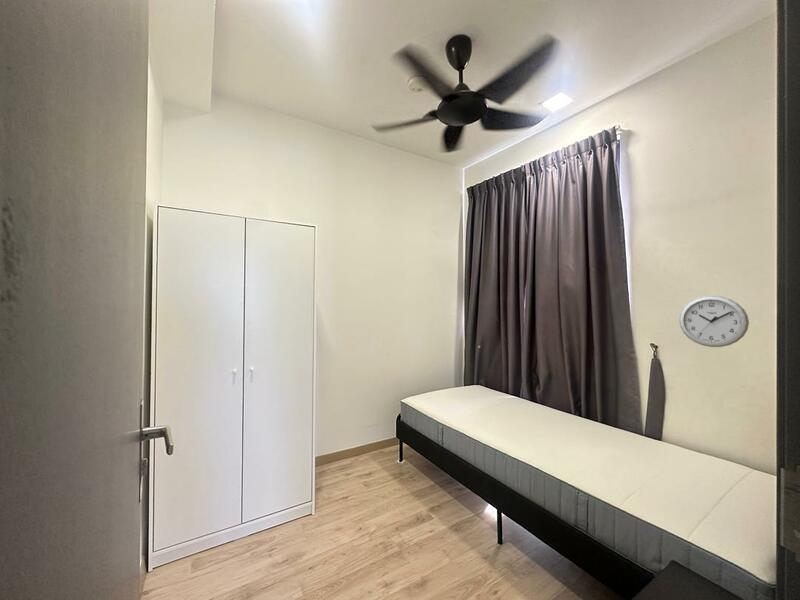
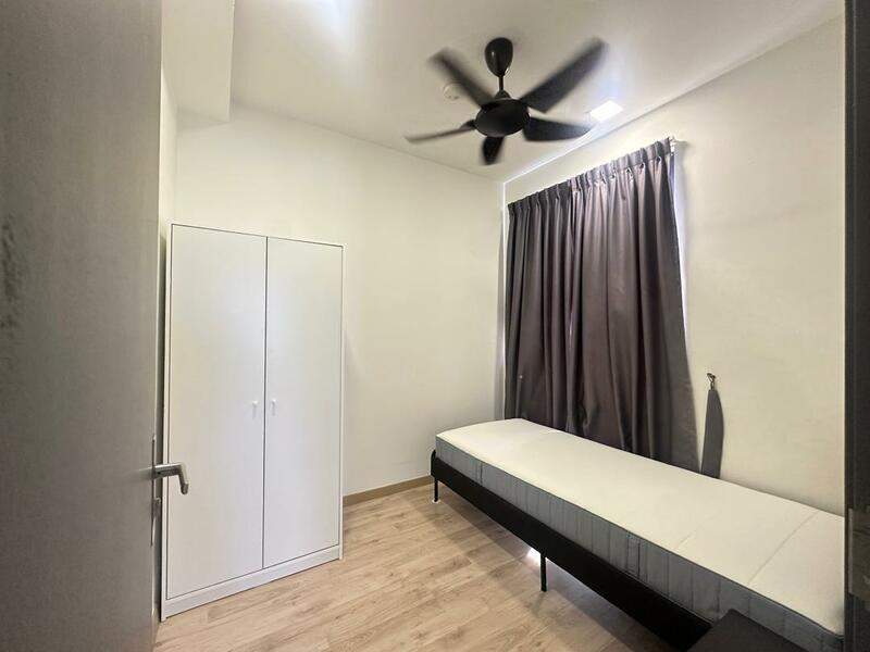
- wall clock [678,294,750,348]
